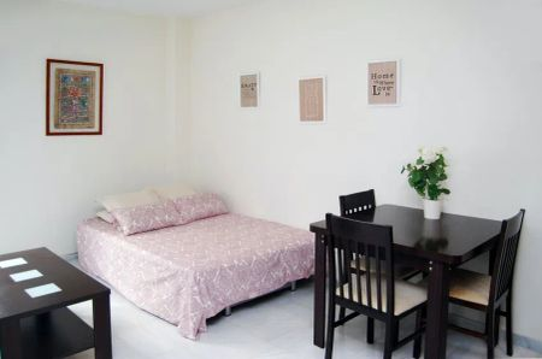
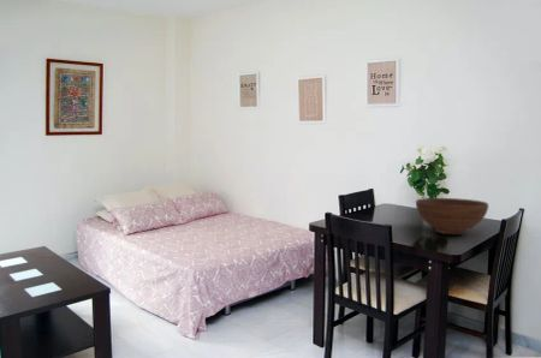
+ fruit bowl [415,197,489,235]
